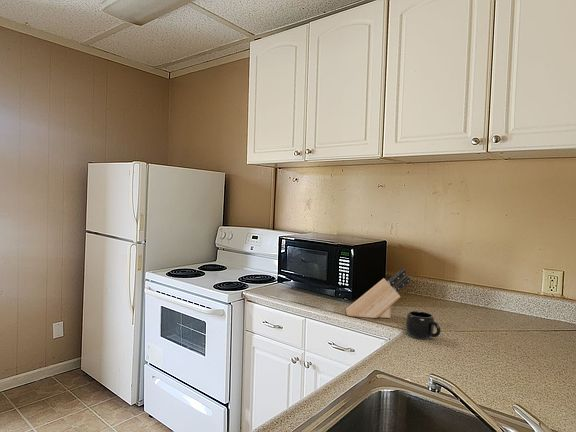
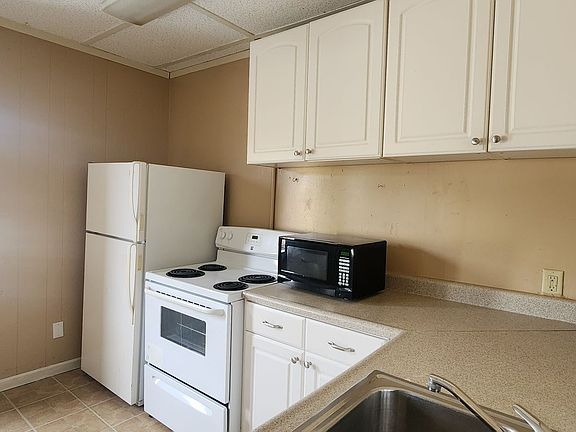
- mug [405,310,442,340]
- knife block [345,268,411,319]
